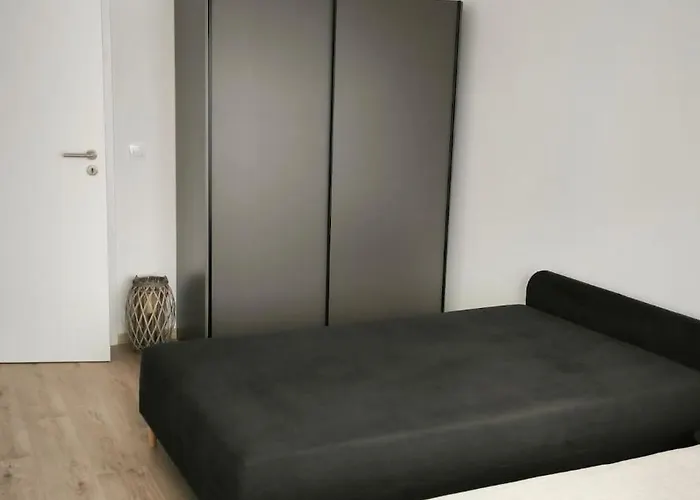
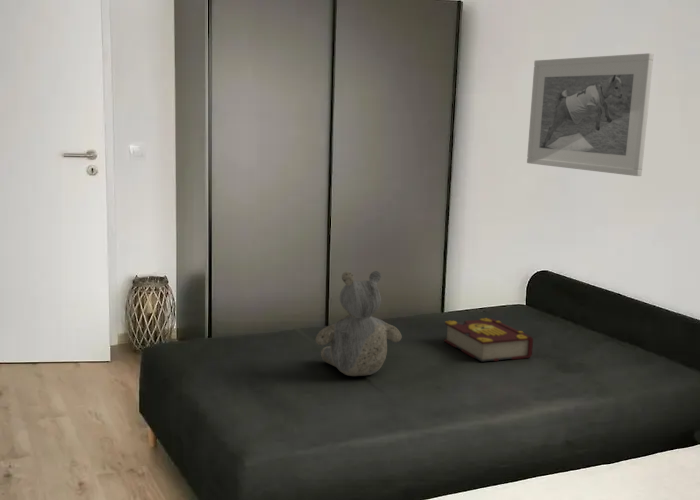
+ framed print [526,52,655,177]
+ book [443,317,534,362]
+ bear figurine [315,270,403,377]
